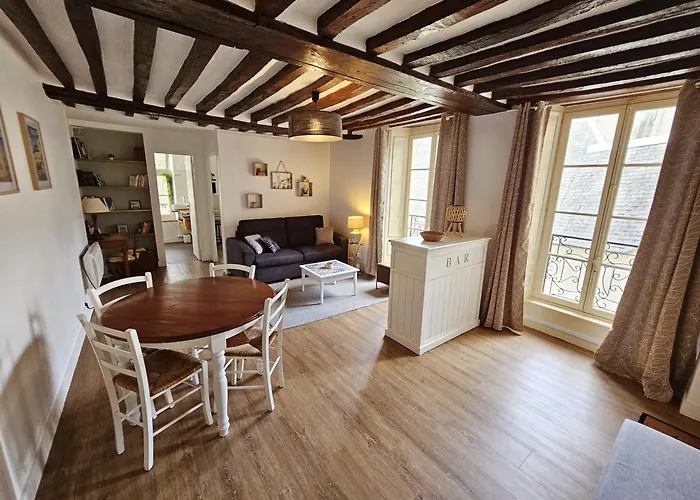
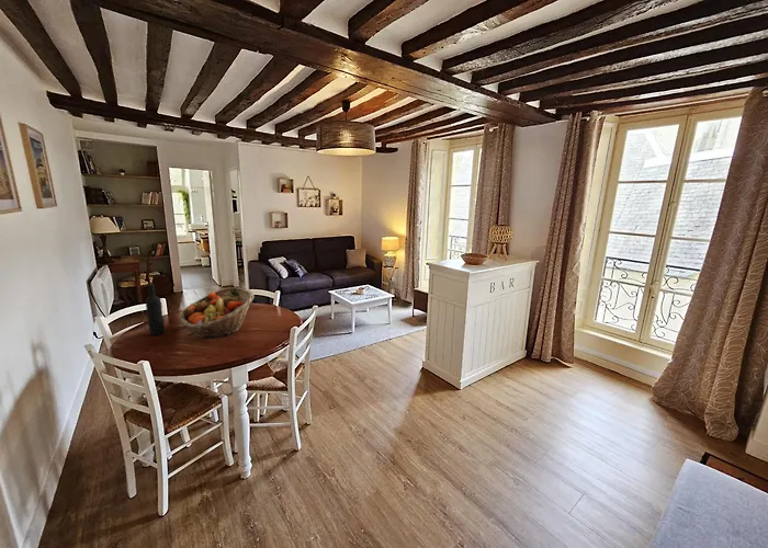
+ fruit basket [179,286,255,339]
+ wine bottle [145,283,166,336]
